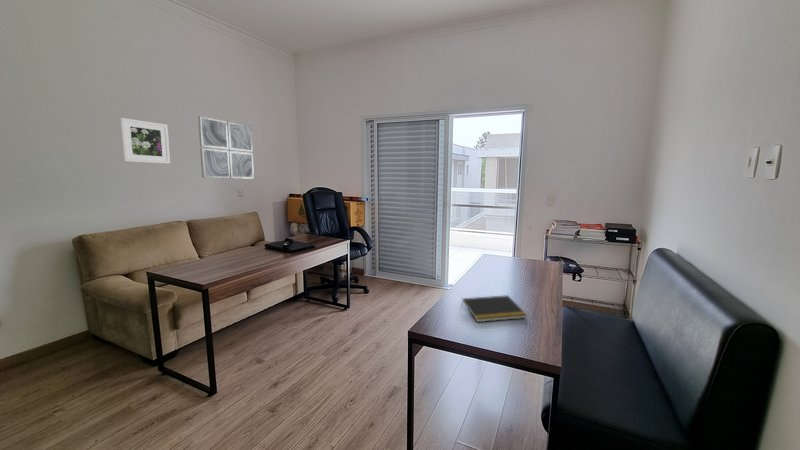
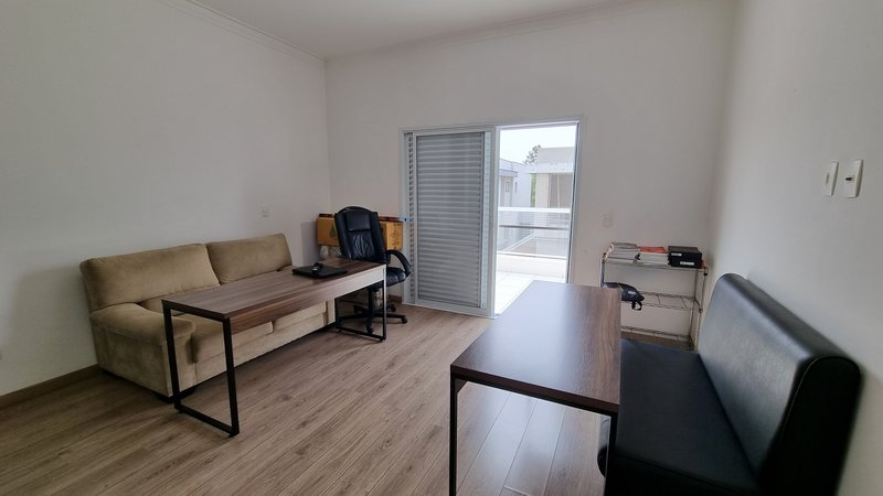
- notepad [460,294,528,323]
- wall art [197,115,255,180]
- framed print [119,117,171,165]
